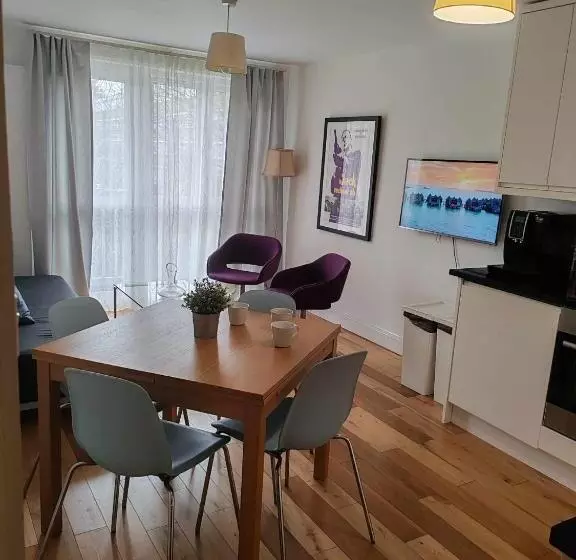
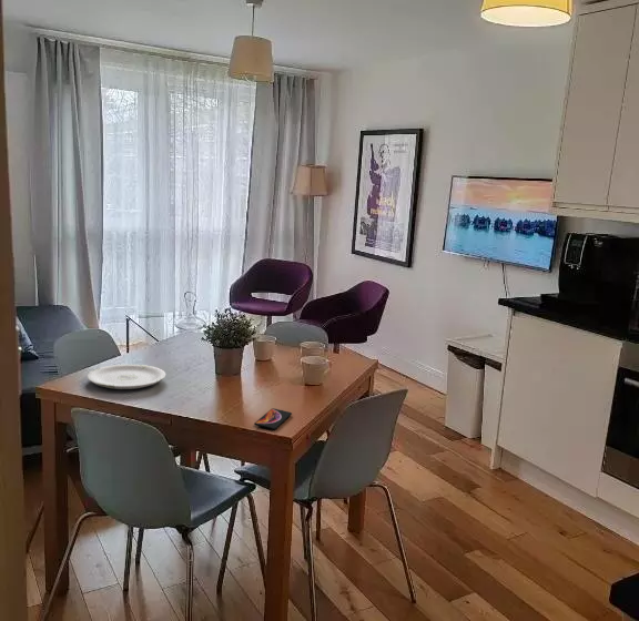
+ plate [85,364,166,390]
+ smartphone [253,407,293,430]
